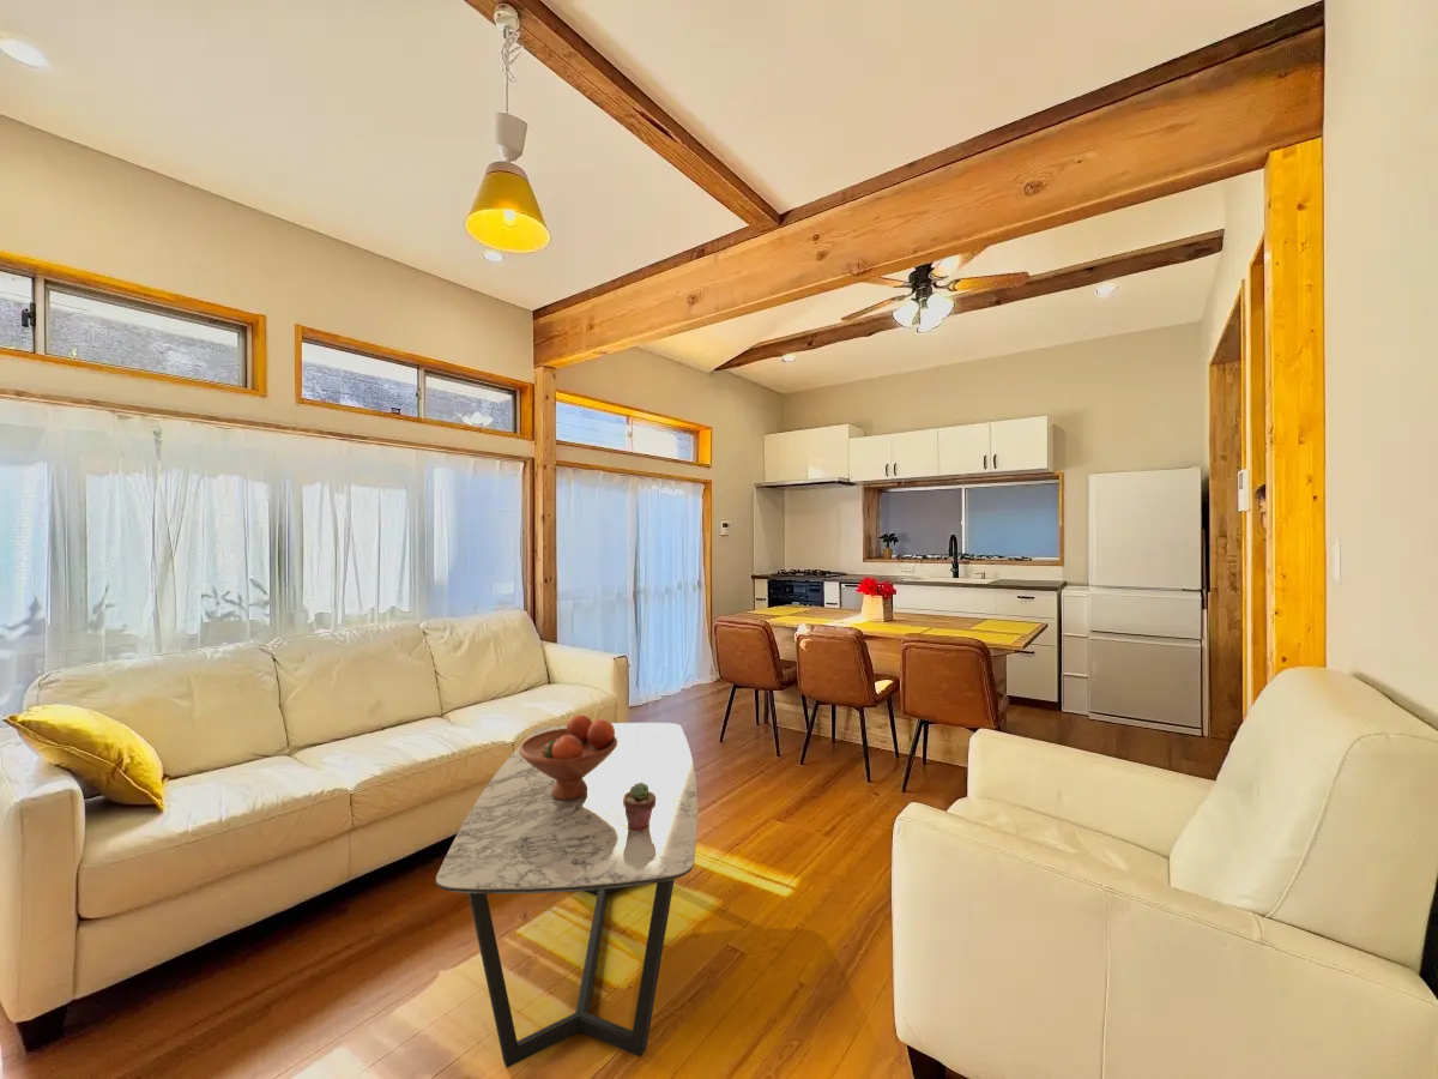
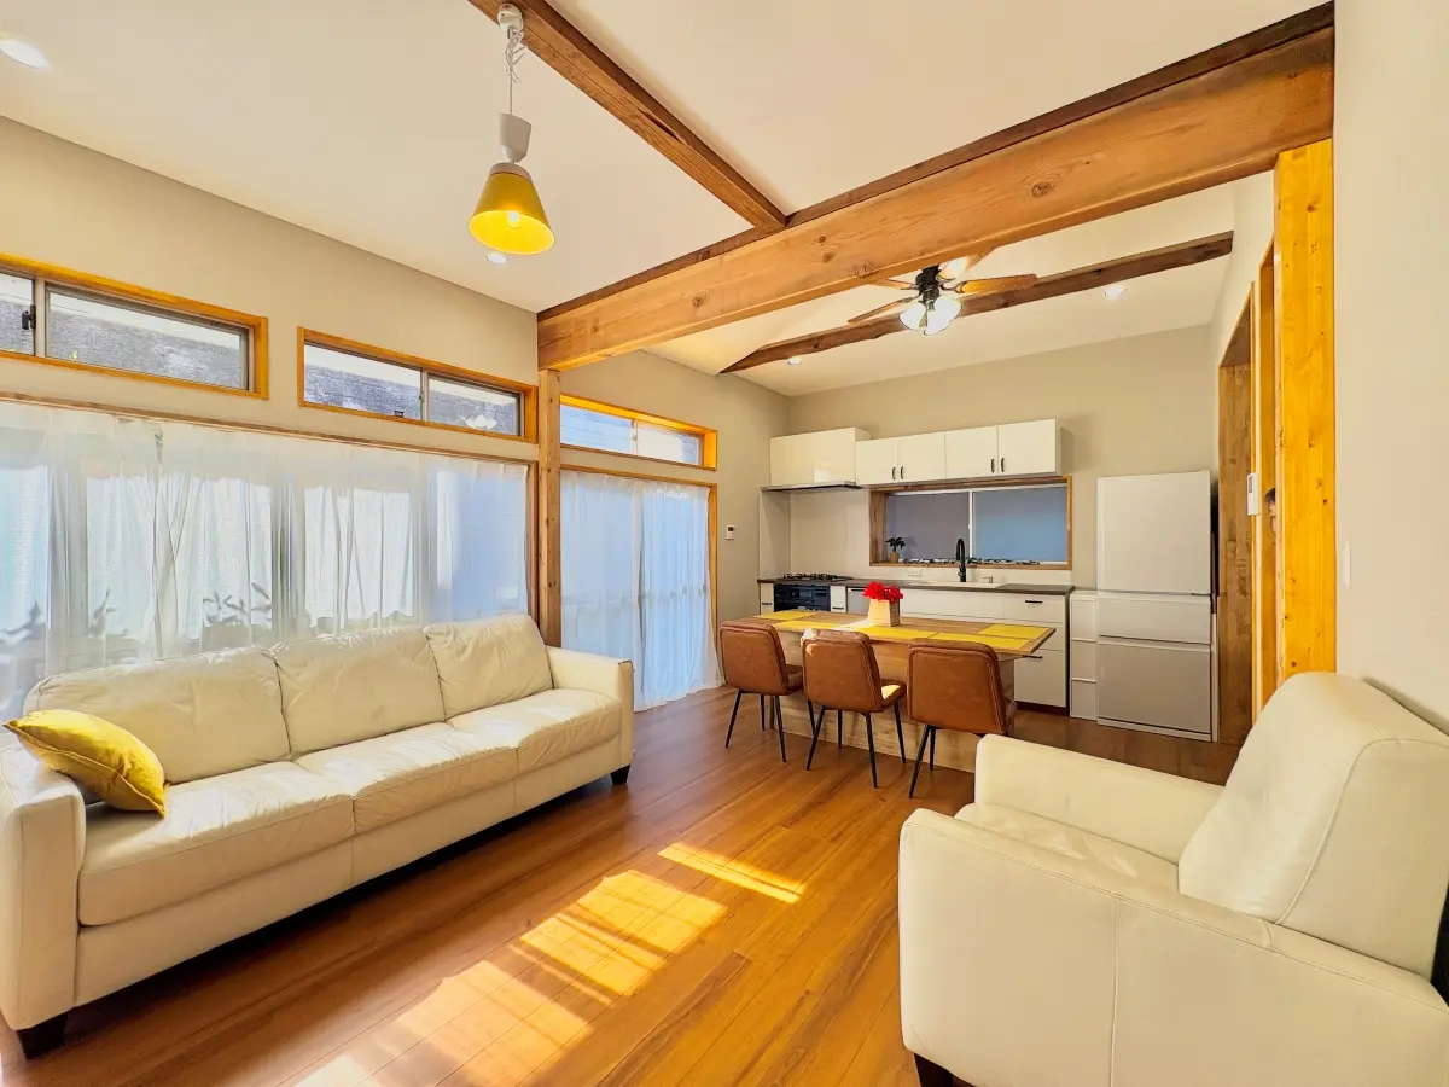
- coffee table [435,722,699,1069]
- potted succulent [623,782,657,832]
- fruit bowl [519,713,618,800]
